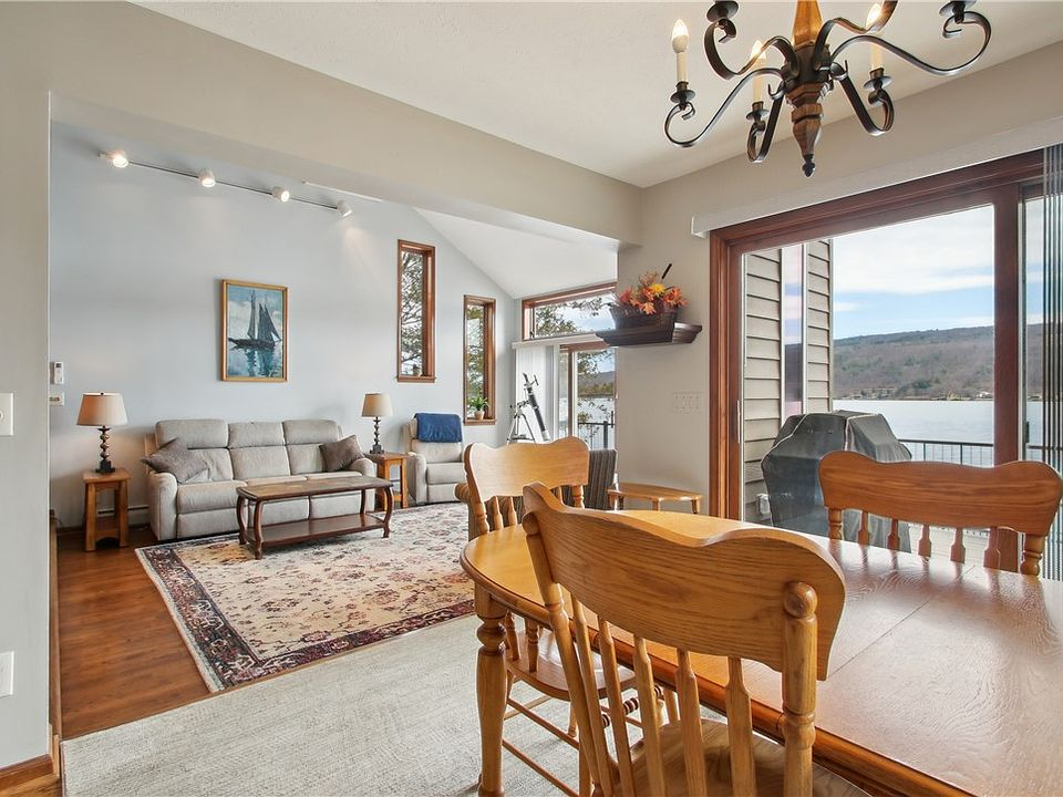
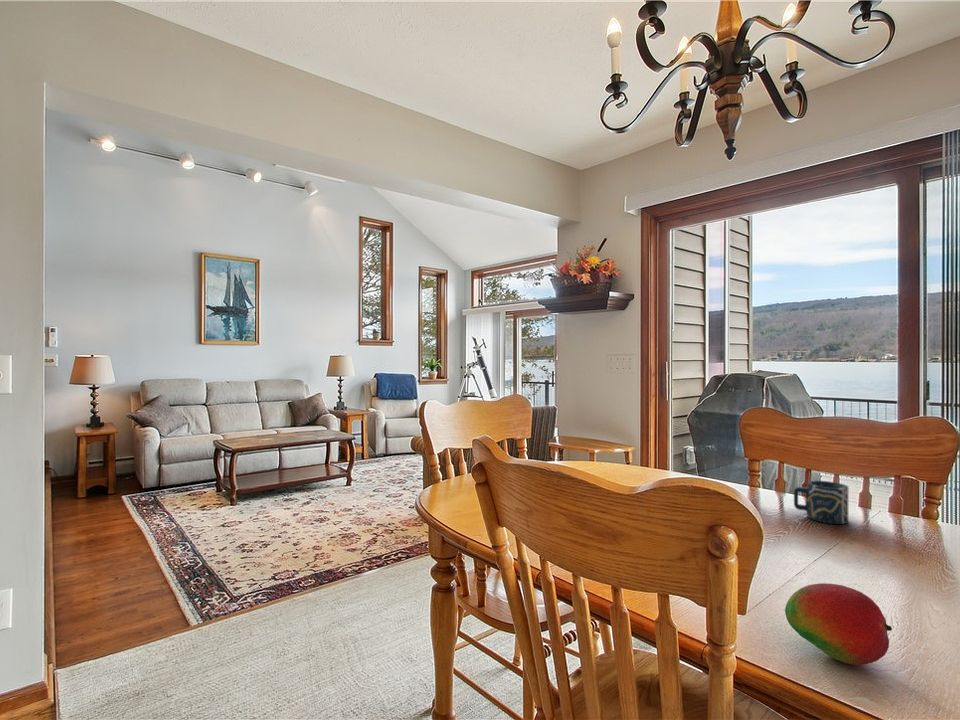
+ fruit [784,582,893,666]
+ cup [793,480,849,525]
